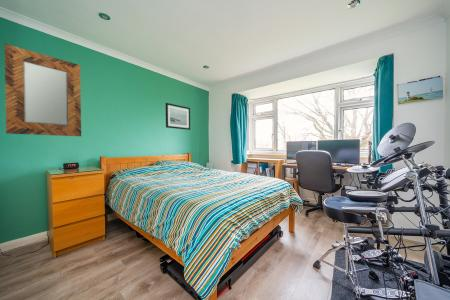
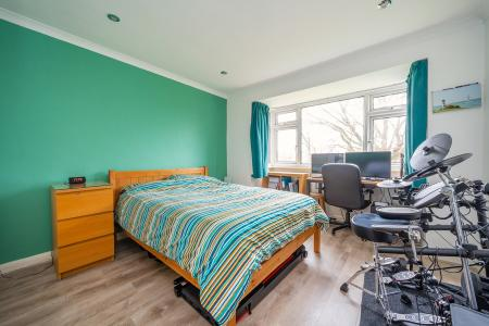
- wall art [165,102,191,131]
- home mirror [4,43,82,137]
